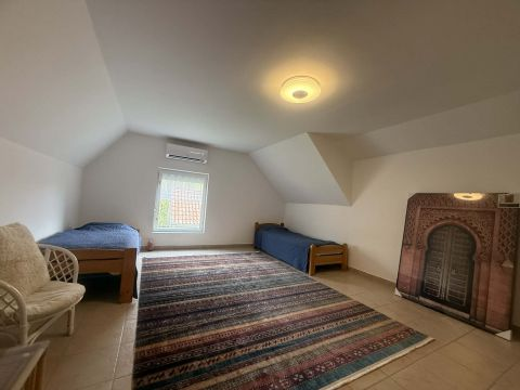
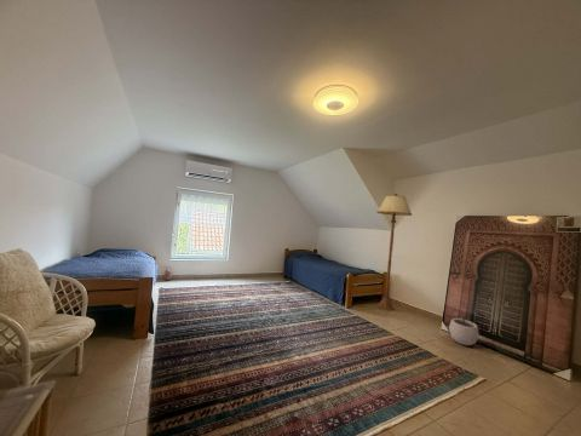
+ floor lamp [375,193,413,312]
+ plant pot [448,314,479,346]
